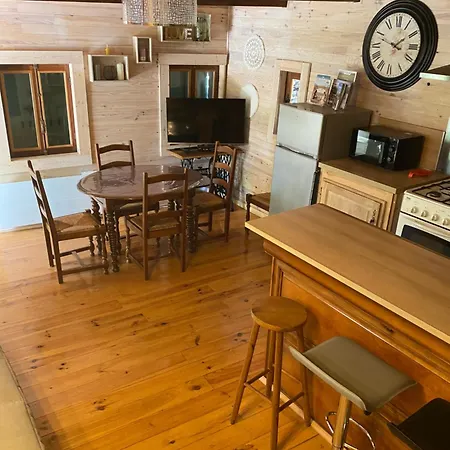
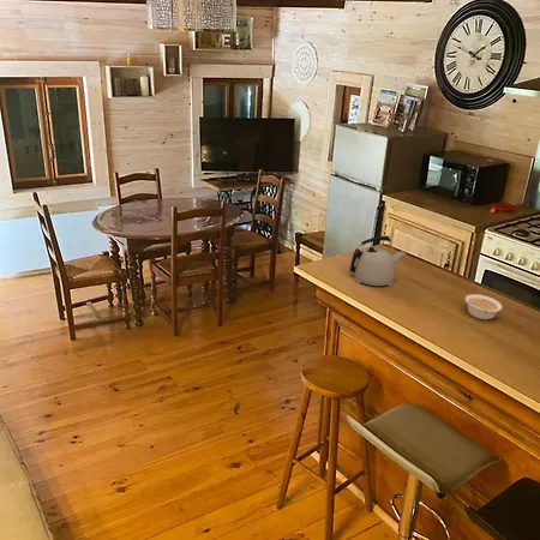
+ legume [464,293,503,322]
+ kettle [348,235,407,287]
